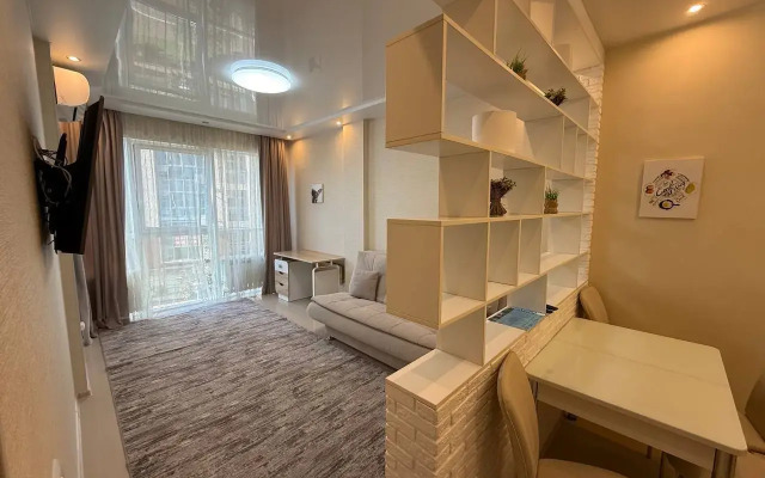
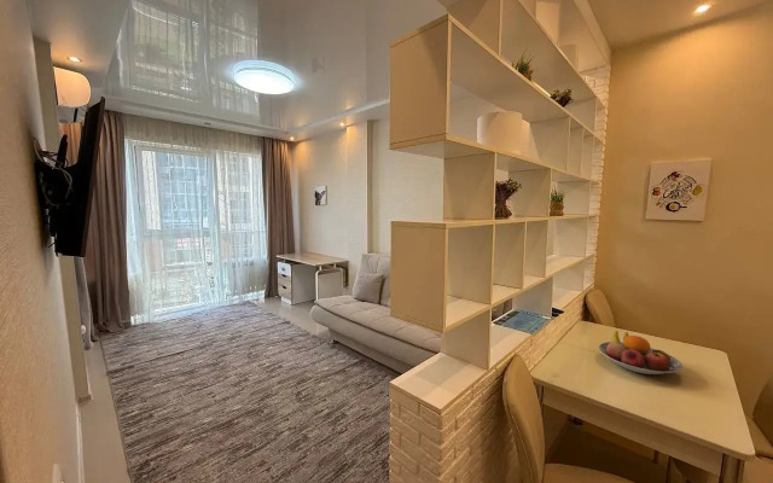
+ fruit bowl [598,330,684,376]
